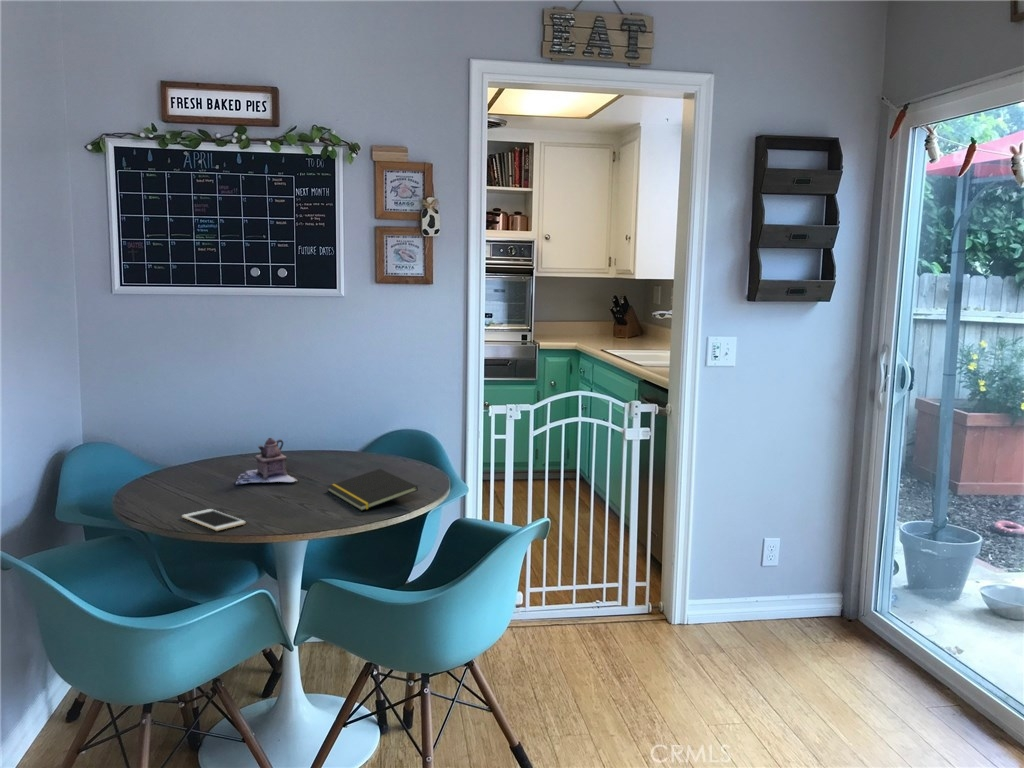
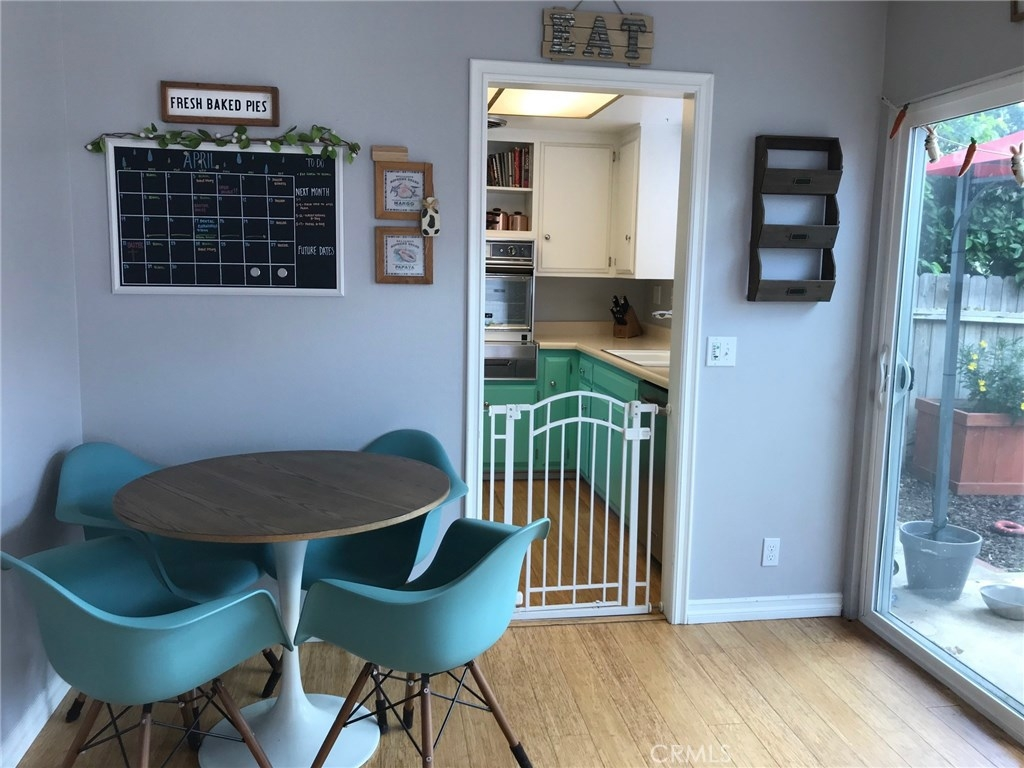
- teapot [235,437,298,486]
- notepad [326,468,419,512]
- cell phone [181,508,247,532]
